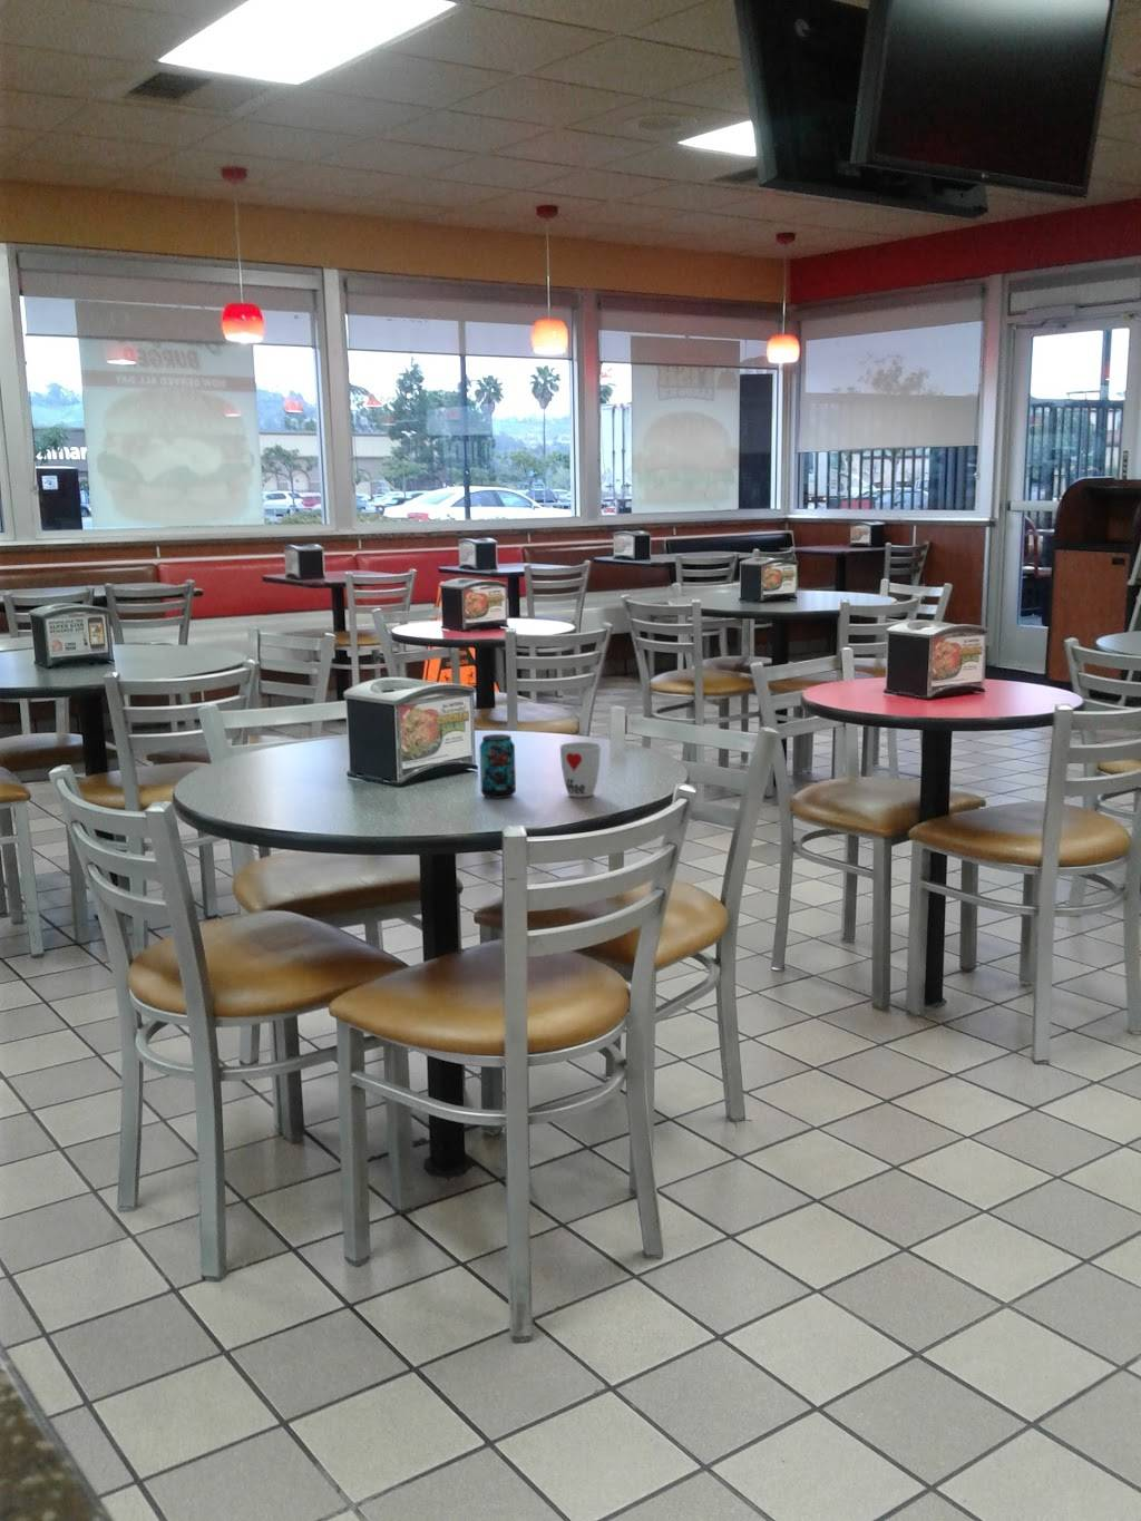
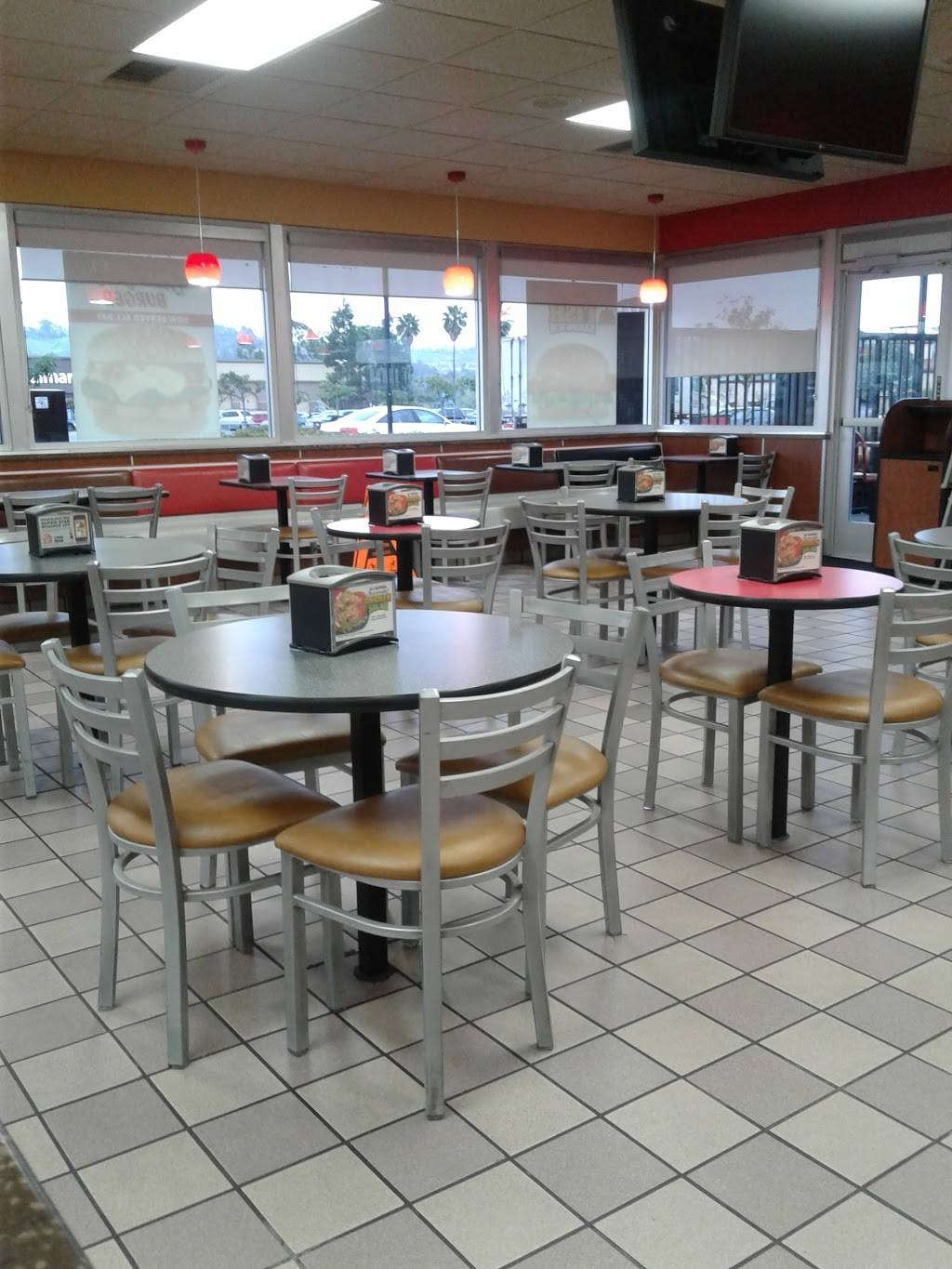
- beverage can [478,734,517,799]
- cup [560,741,602,798]
